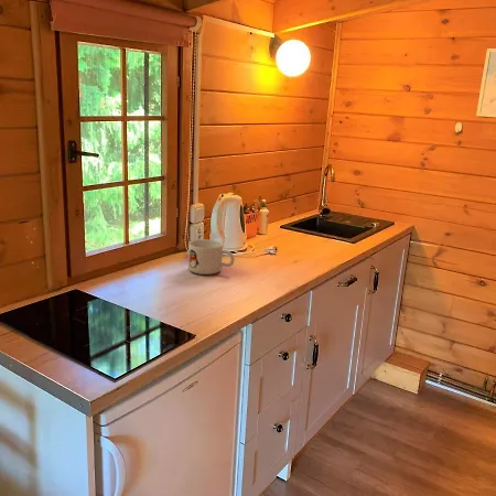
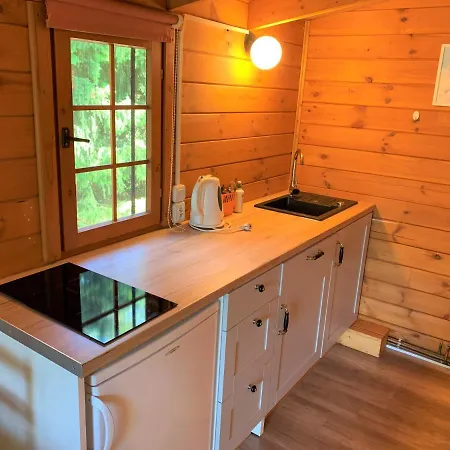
- mug [187,238,236,276]
